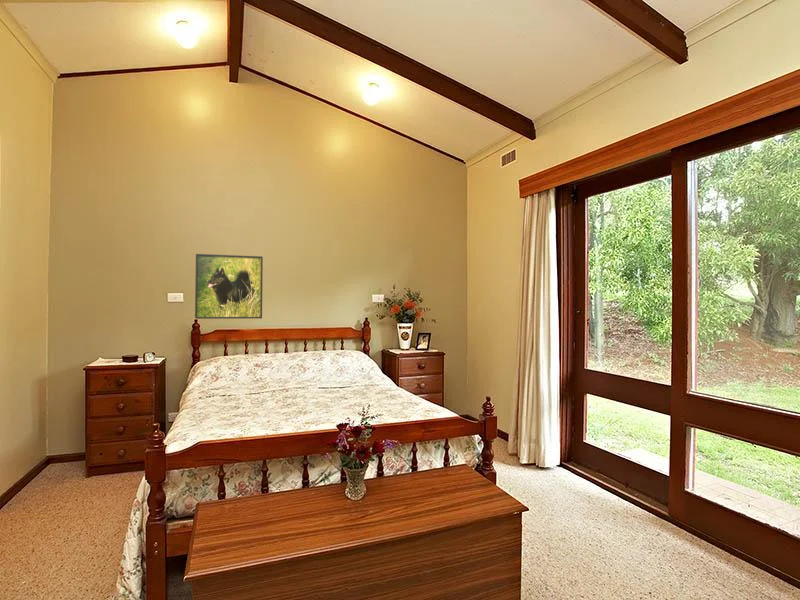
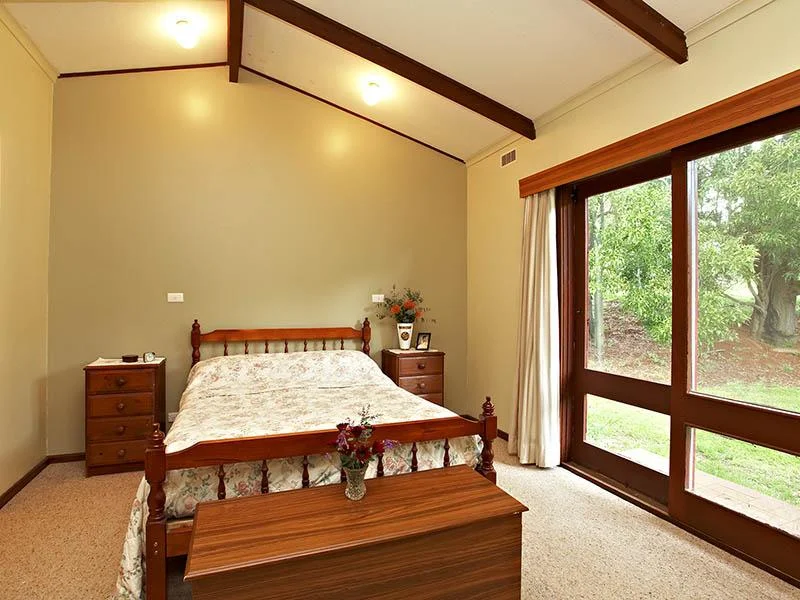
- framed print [194,253,264,320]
